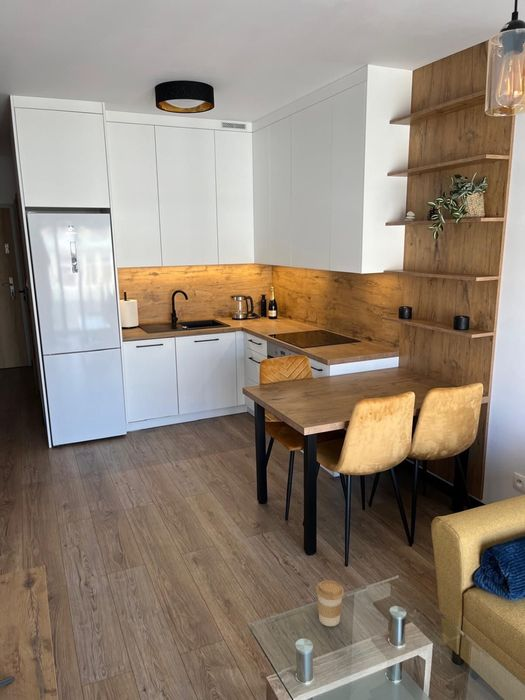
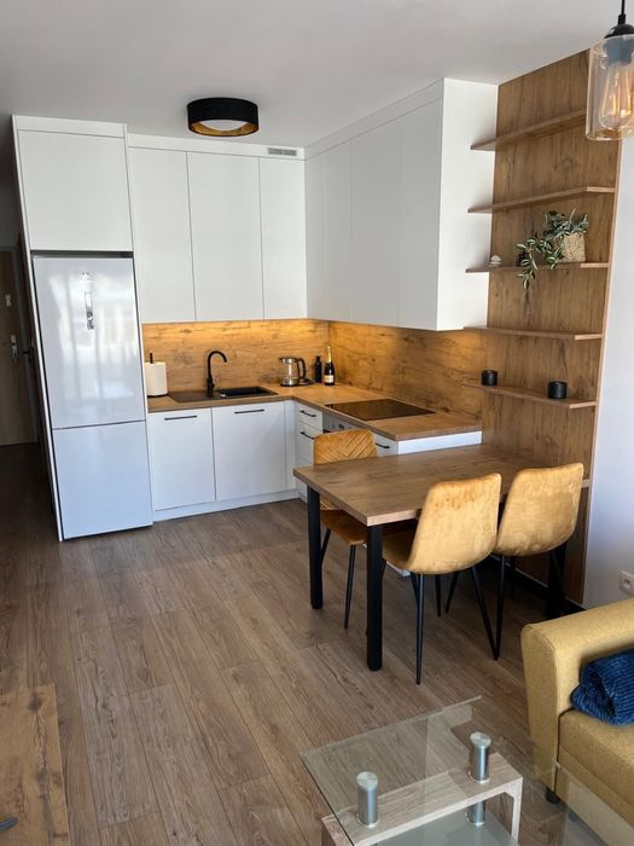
- coffee cup [315,579,345,627]
